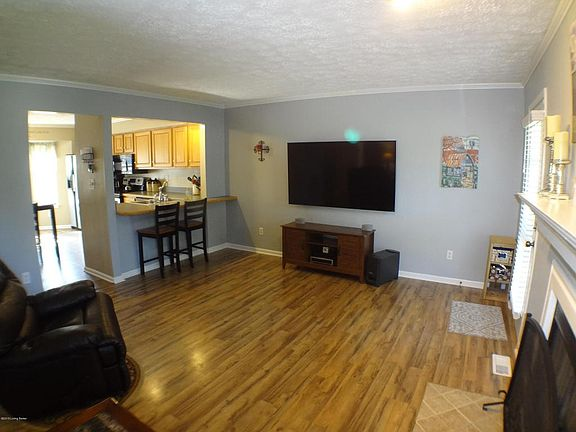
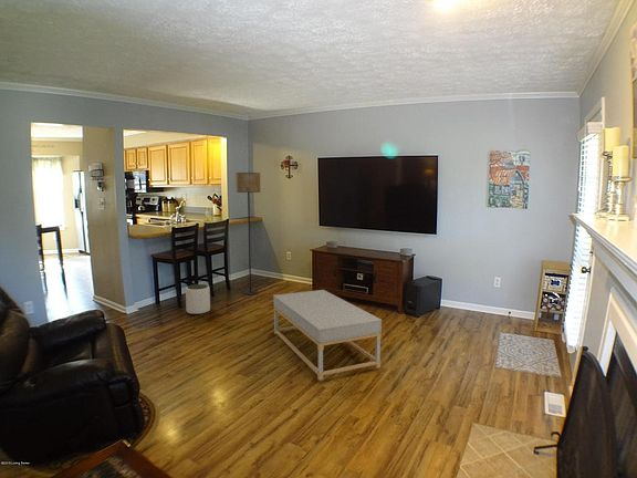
+ plant pot [185,283,211,315]
+ floor lamp [234,172,261,295]
+ coffee table [272,289,383,382]
